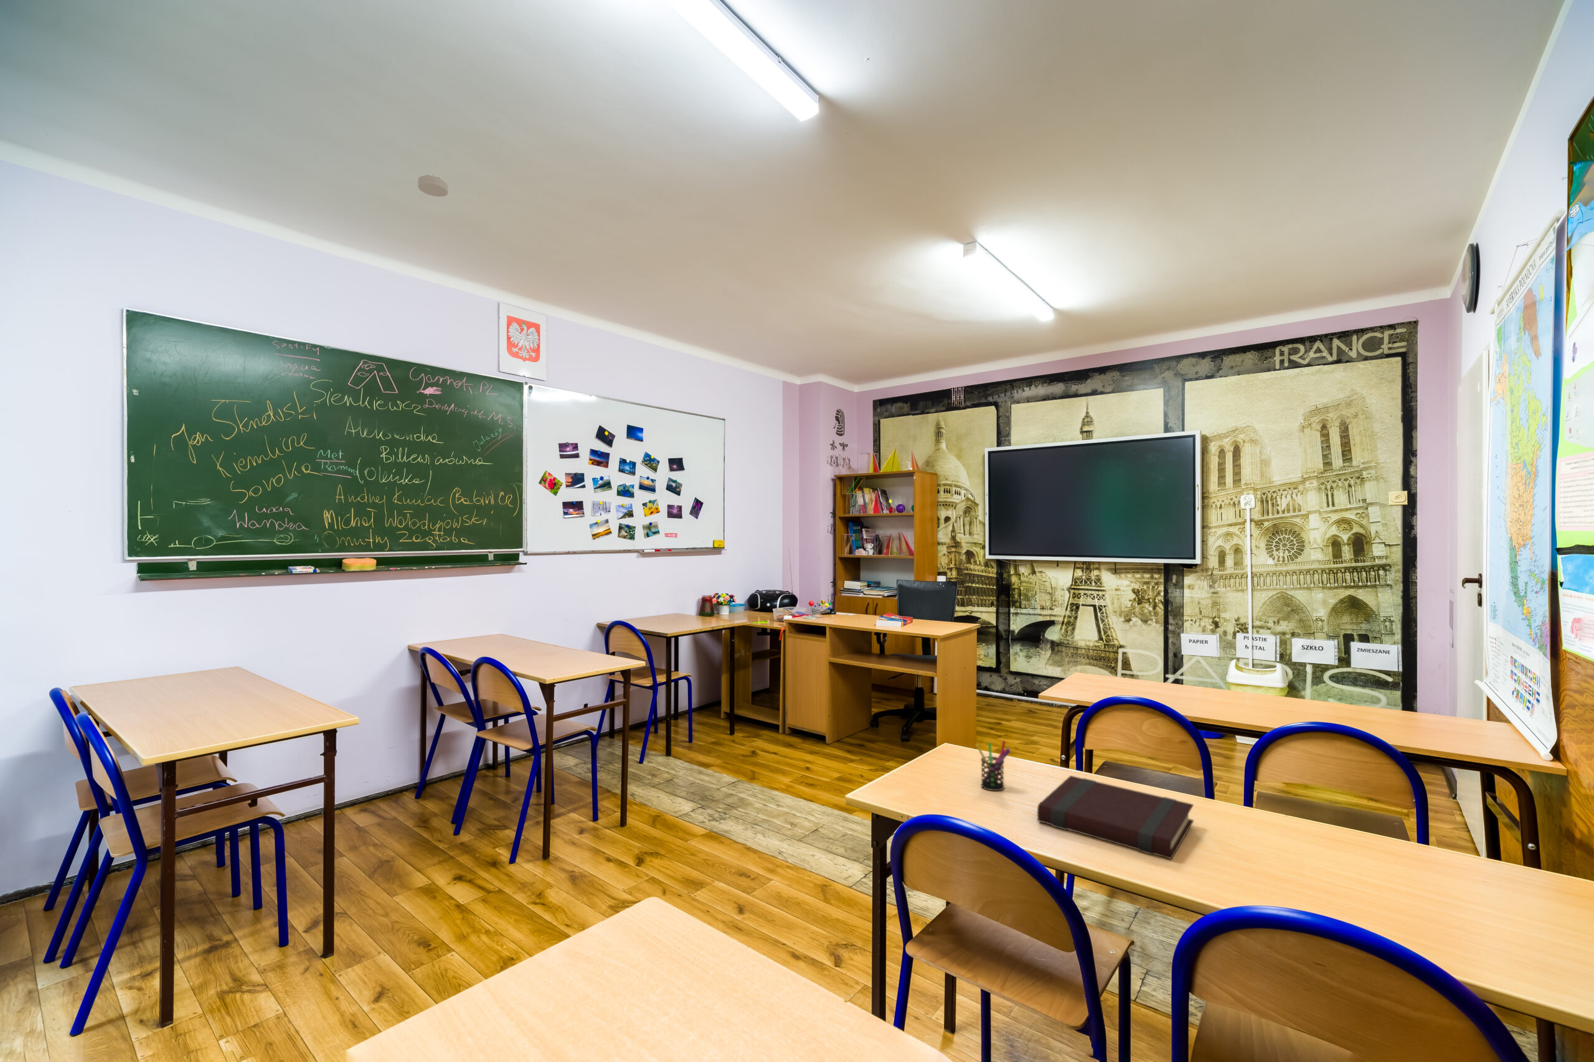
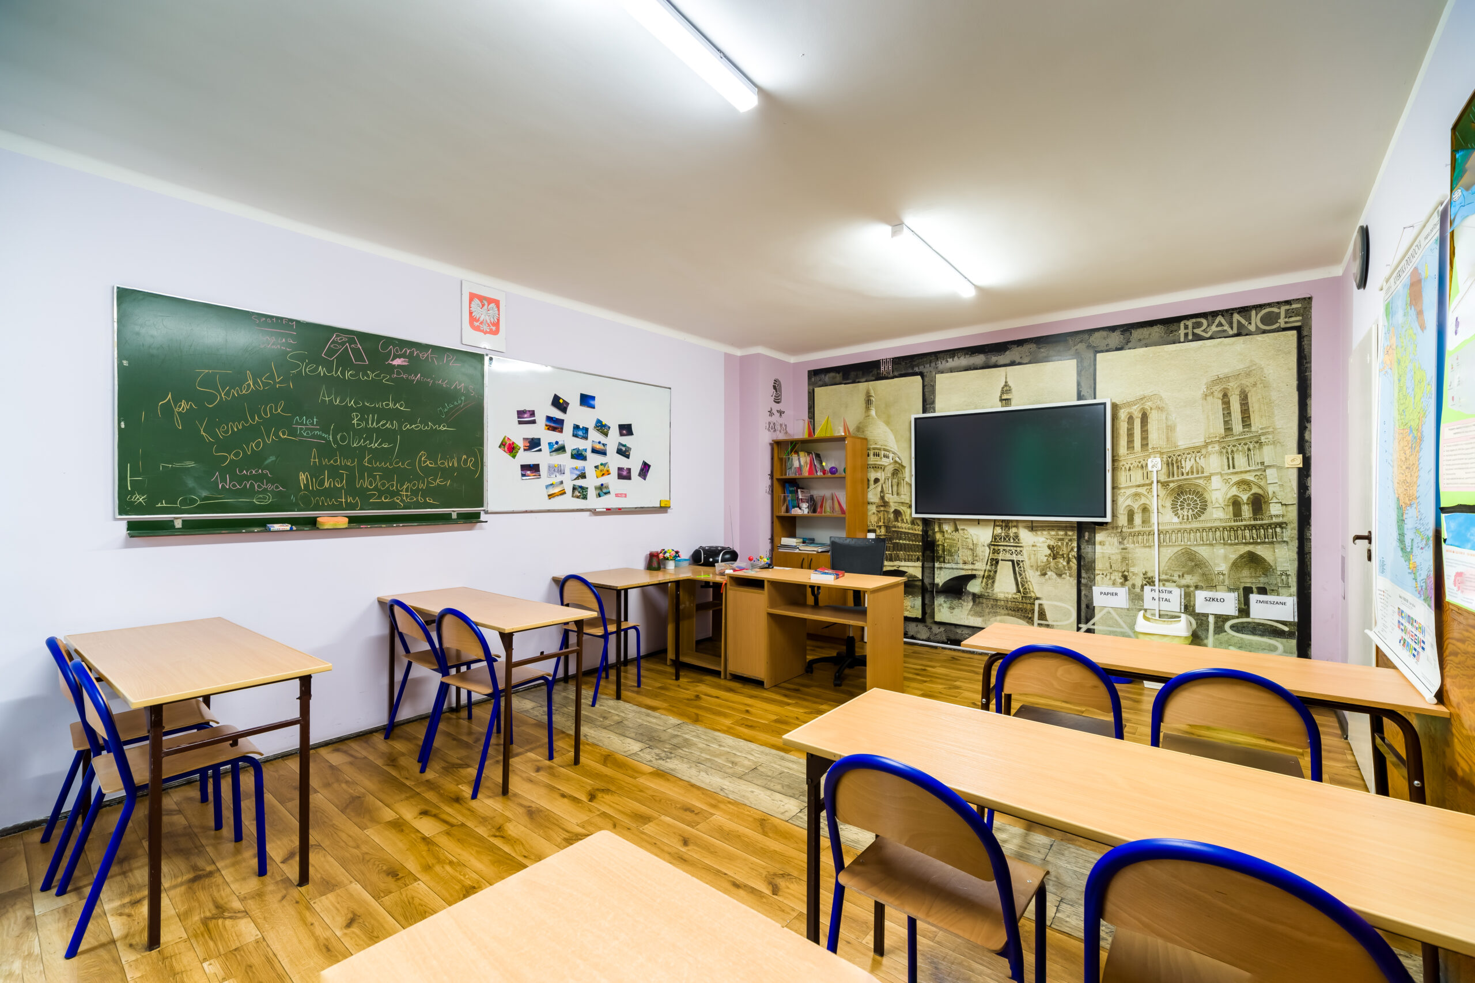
- smoke detector [417,174,448,197]
- book [1037,775,1194,859]
- pen holder [975,740,1012,792]
